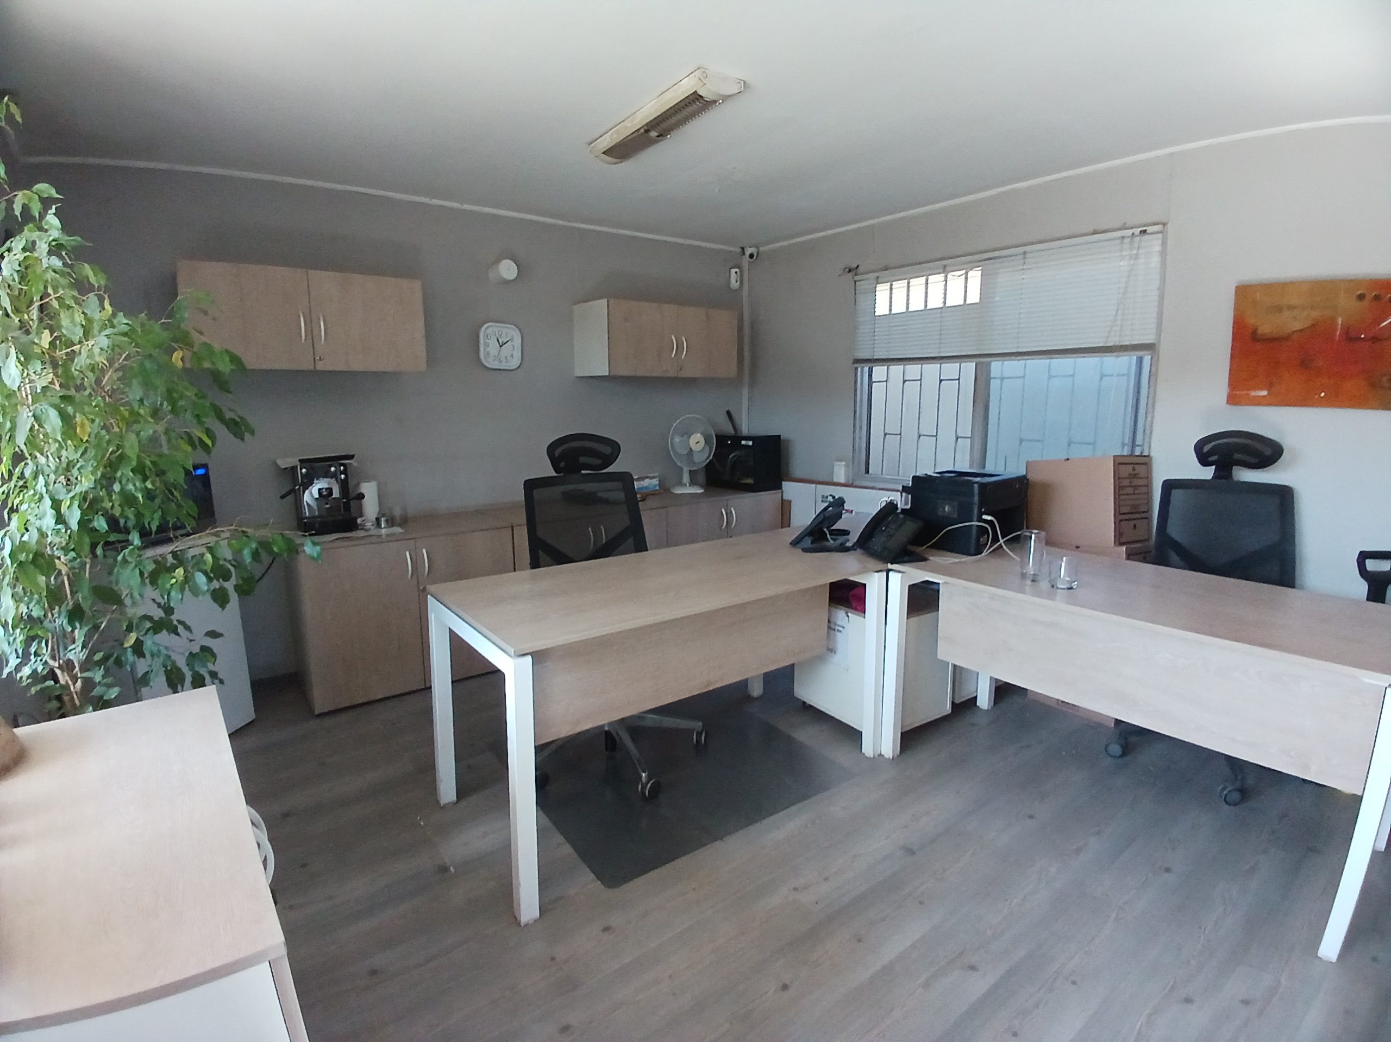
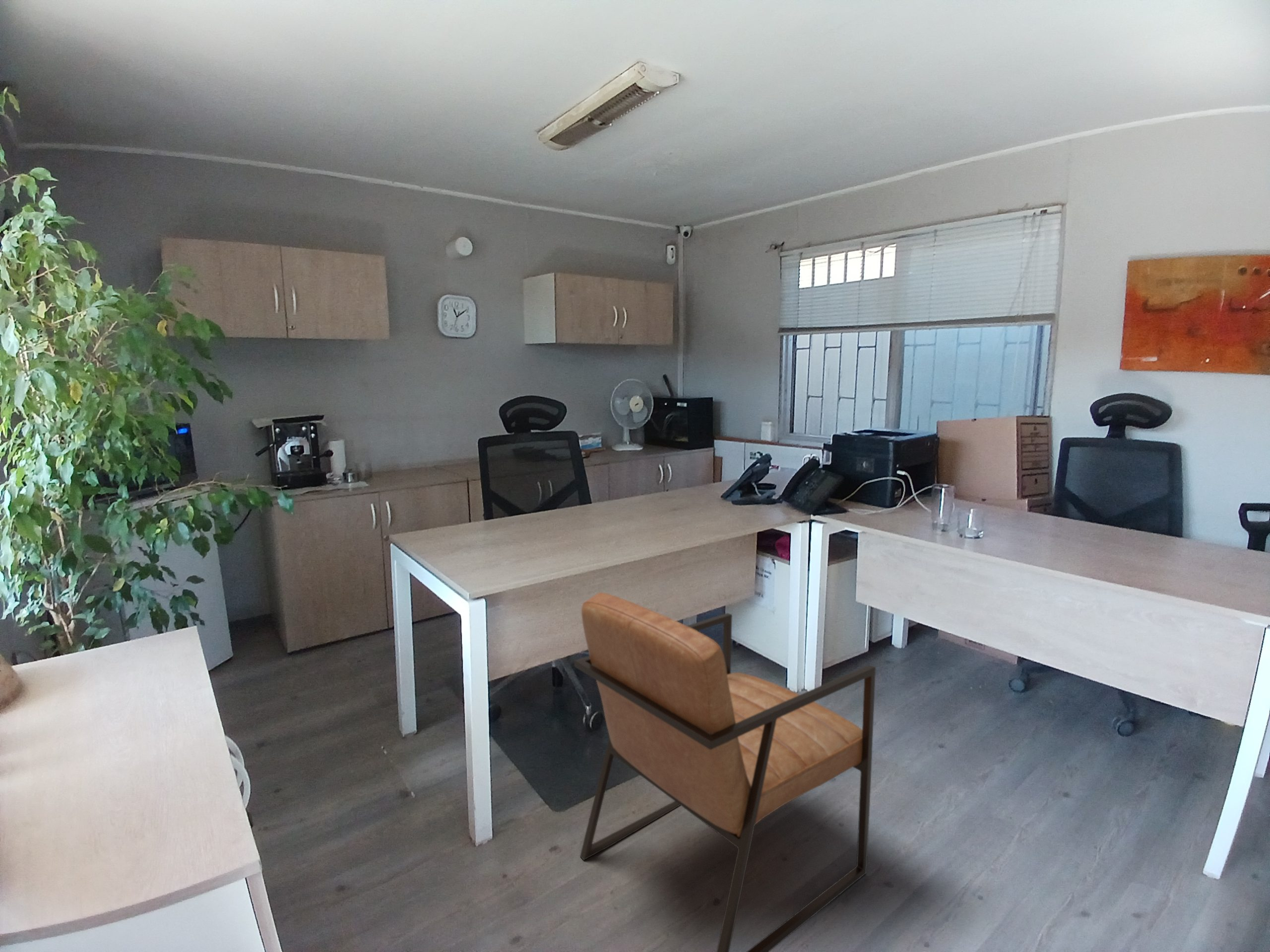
+ chair [574,592,876,952]
